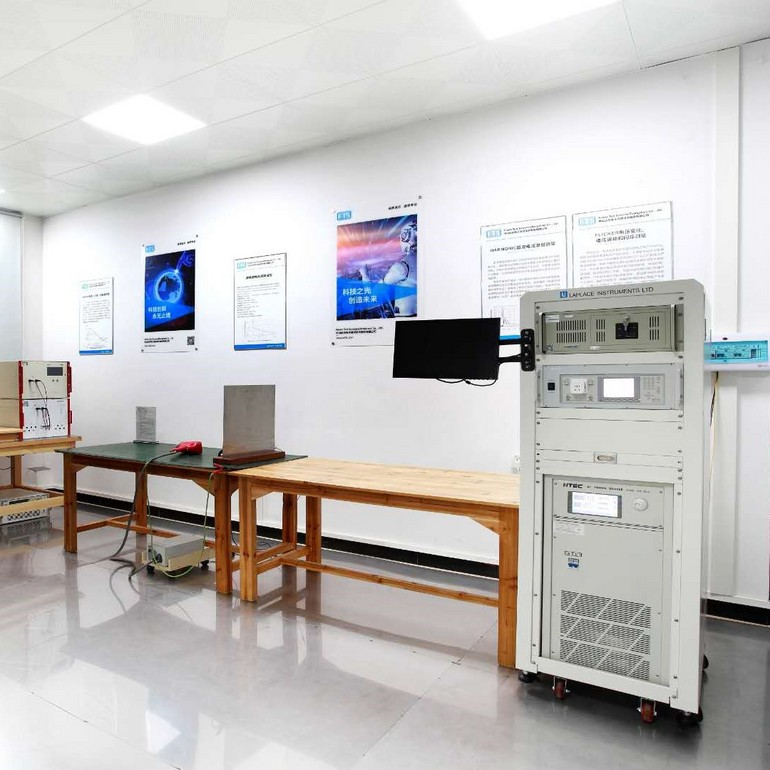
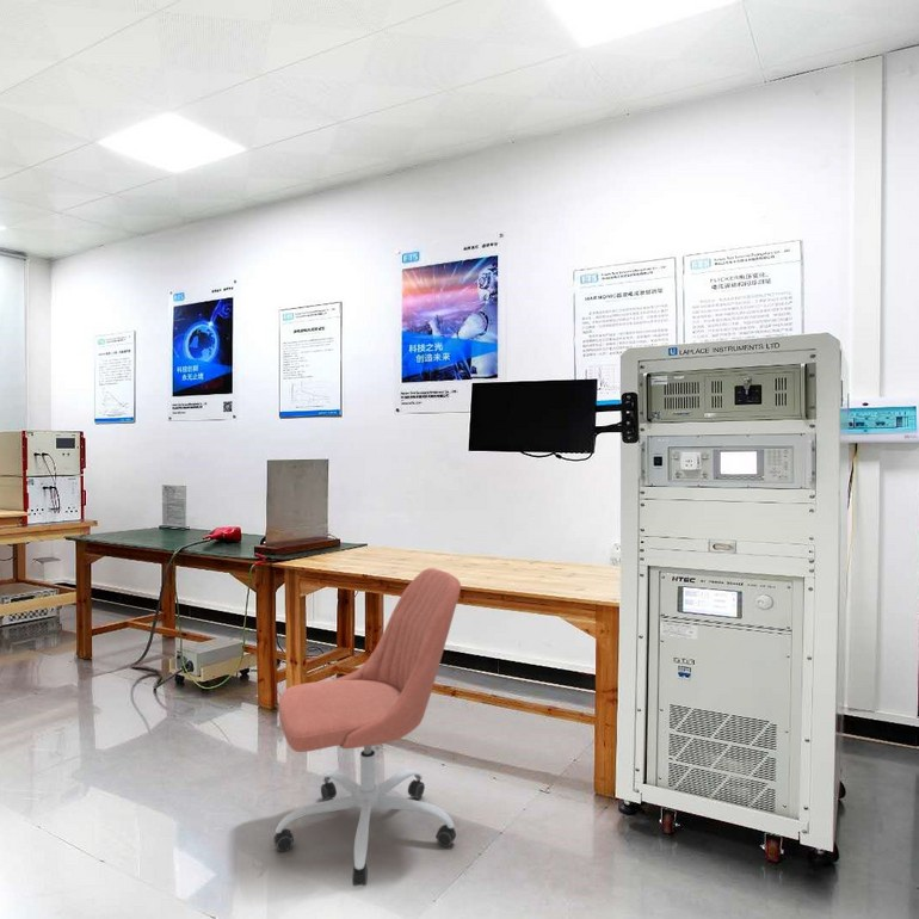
+ office chair [273,567,462,887]
